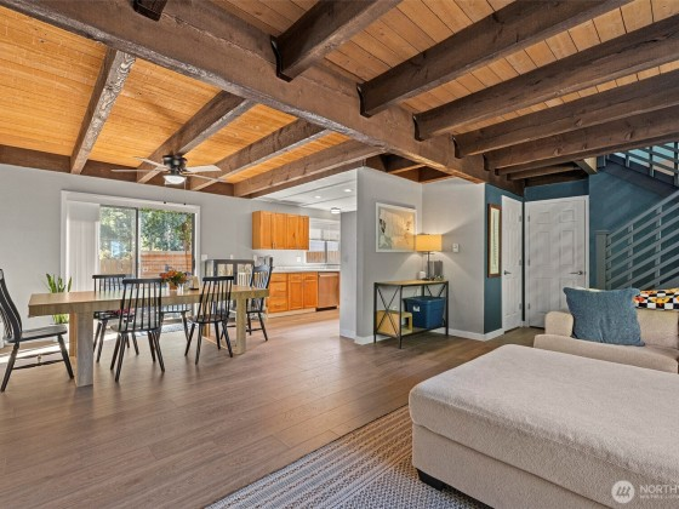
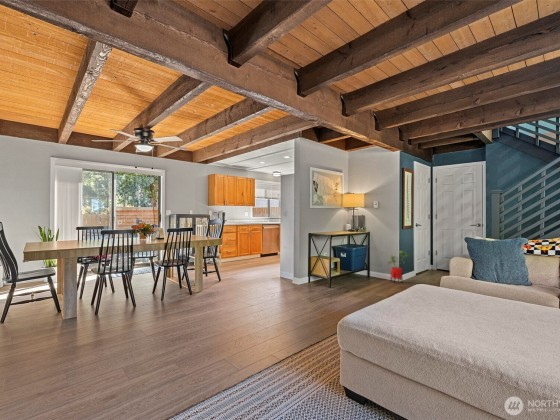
+ house plant [387,250,411,285]
